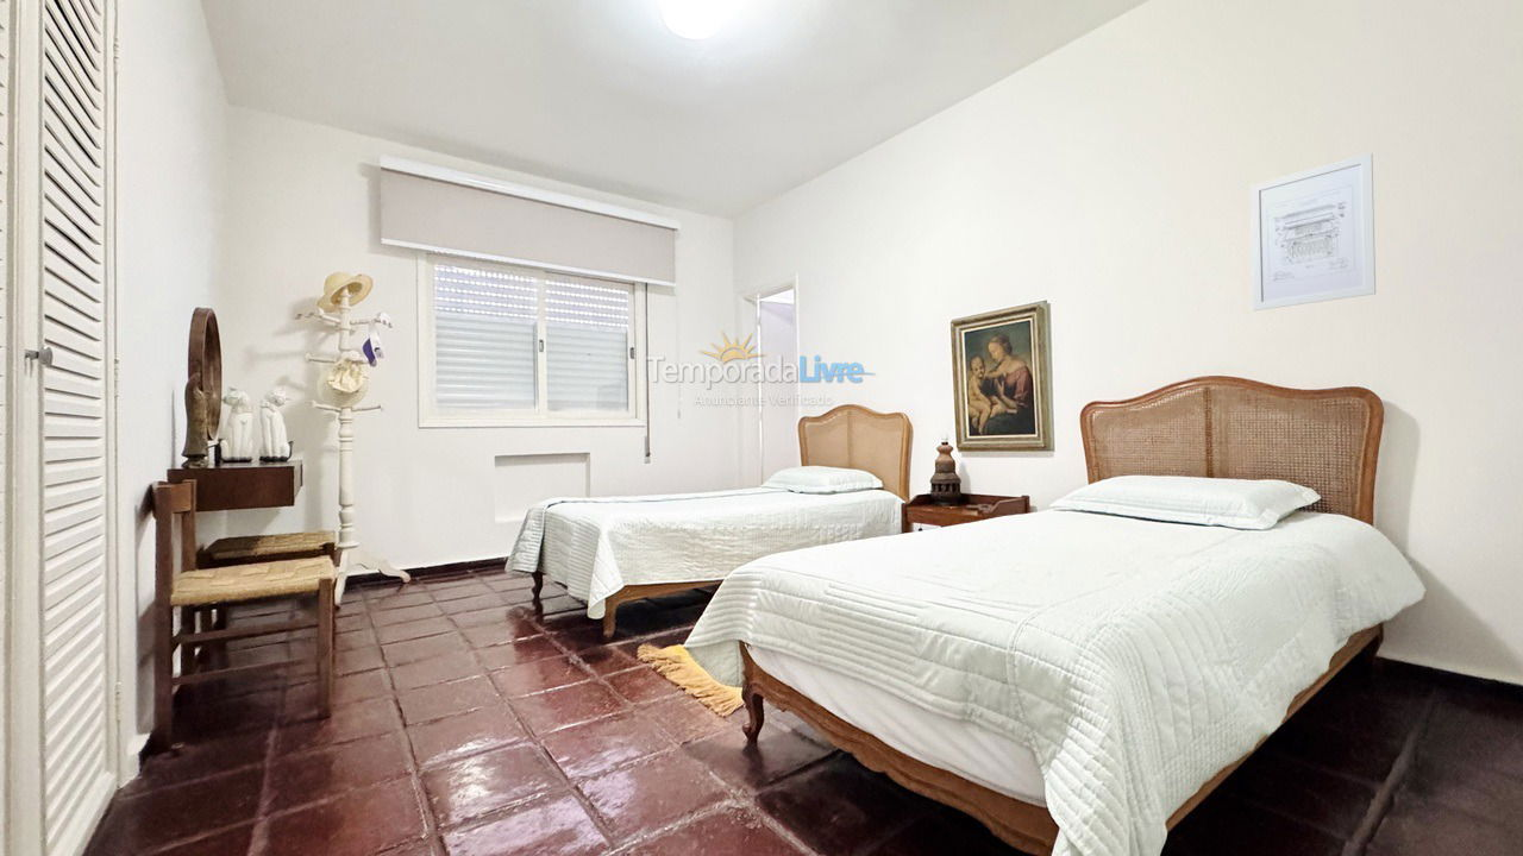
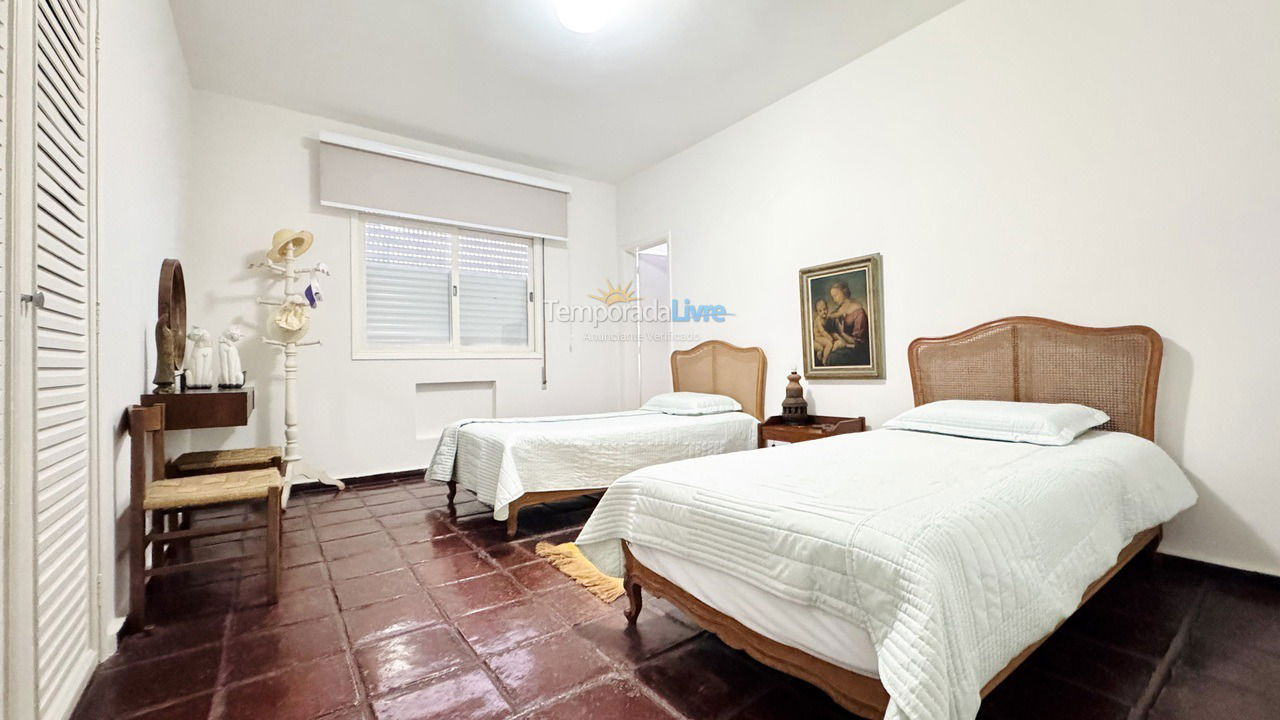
- wall art [1249,152,1377,311]
